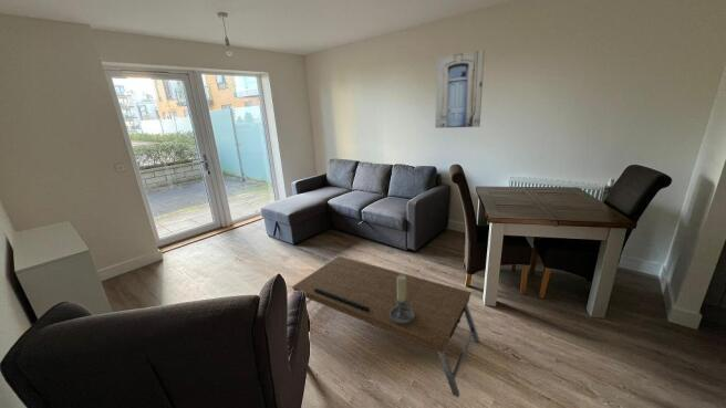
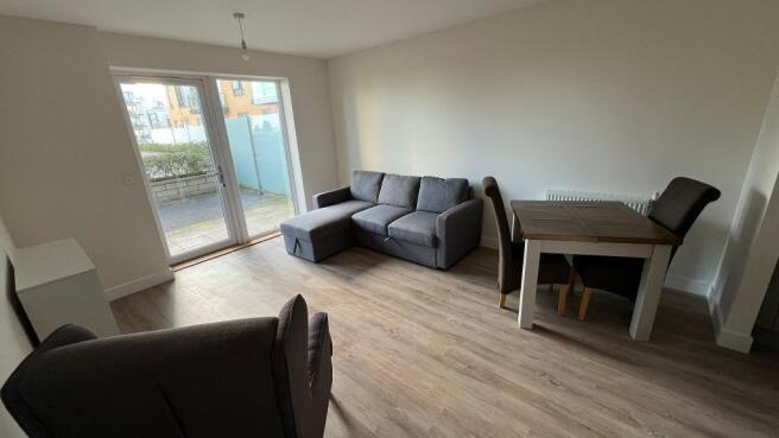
- wall art [434,49,486,129]
- candle holder [390,275,415,324]
- coffee table [291,254,480,398]
